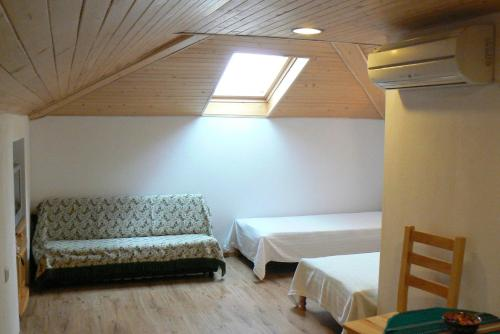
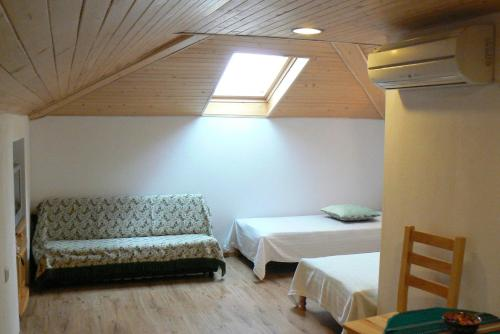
+ pillow [319,203,382,222]
